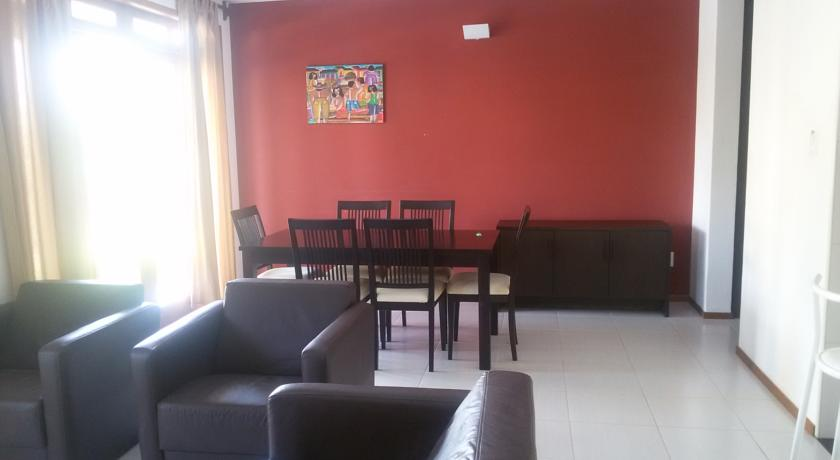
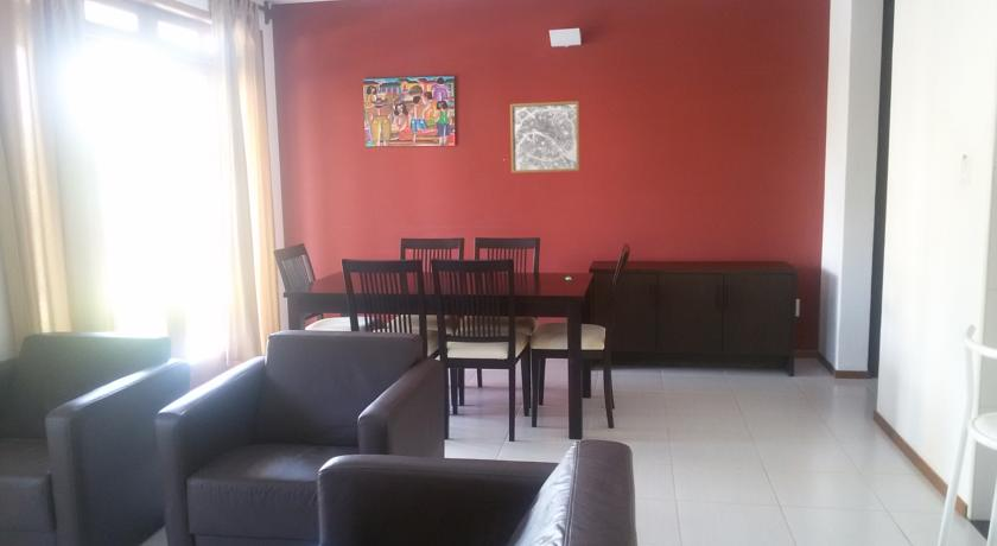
+ wall art [509,100,580,174]
